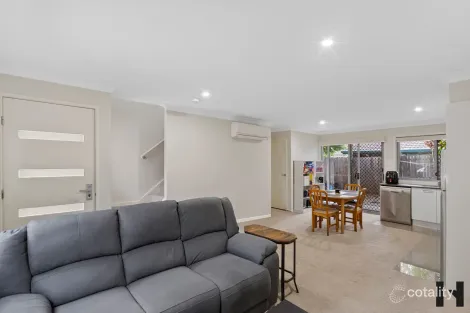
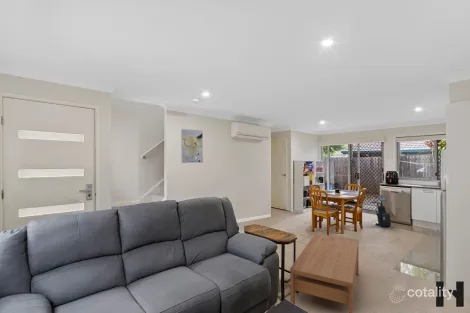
+ coffee table [289,232,360,313]
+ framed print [180,128,204,164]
+ vacuum cleaner [374,194,392,228]
